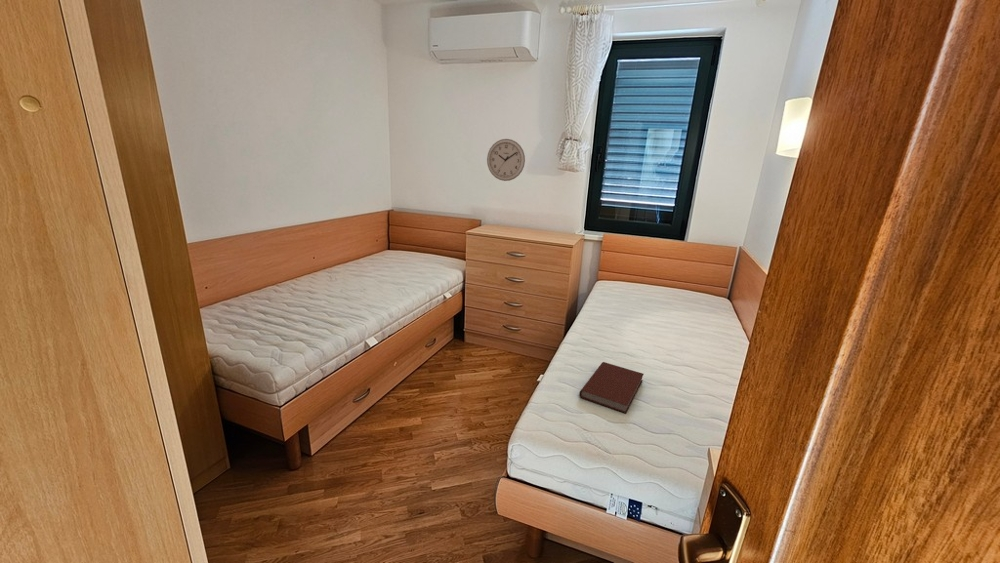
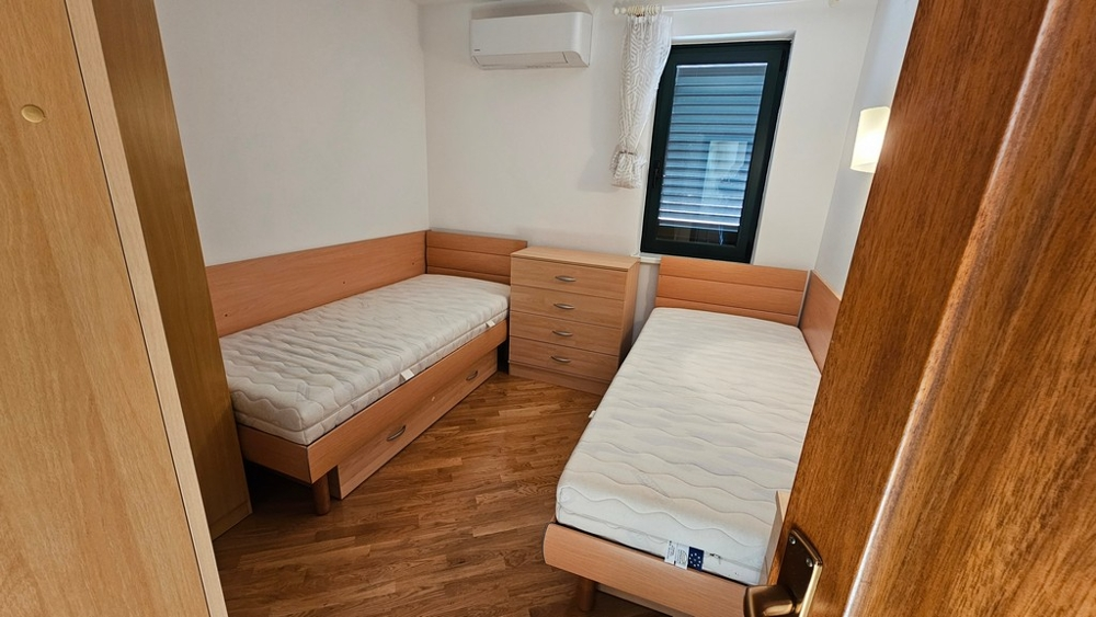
- book [578,361,645,414]
- wall clock [486,138,526,182]
